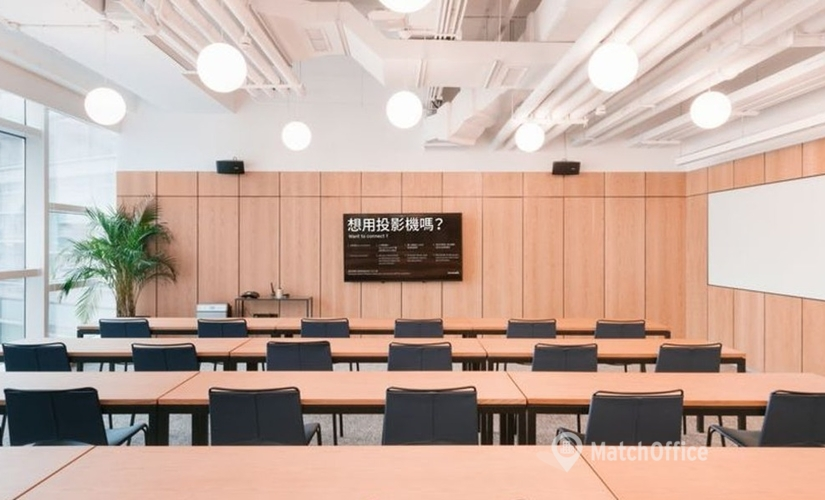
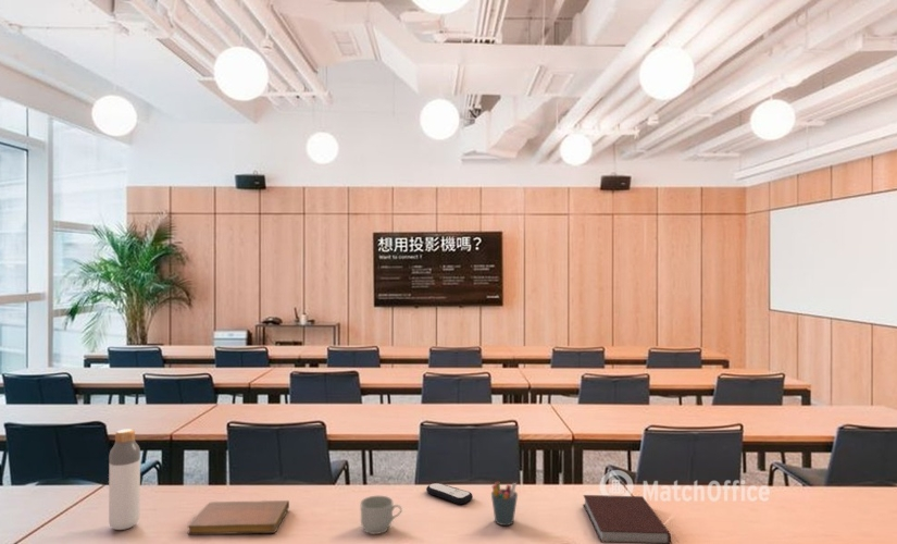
+ notebook [582,494,672,544]
+ mug [360,495,403,535]
+ remote control [425,482,474,505]
+ notebook [187,499,290,535]
+ bottle [108,428,141,531]
+ pen holder [490,481,519,527]
